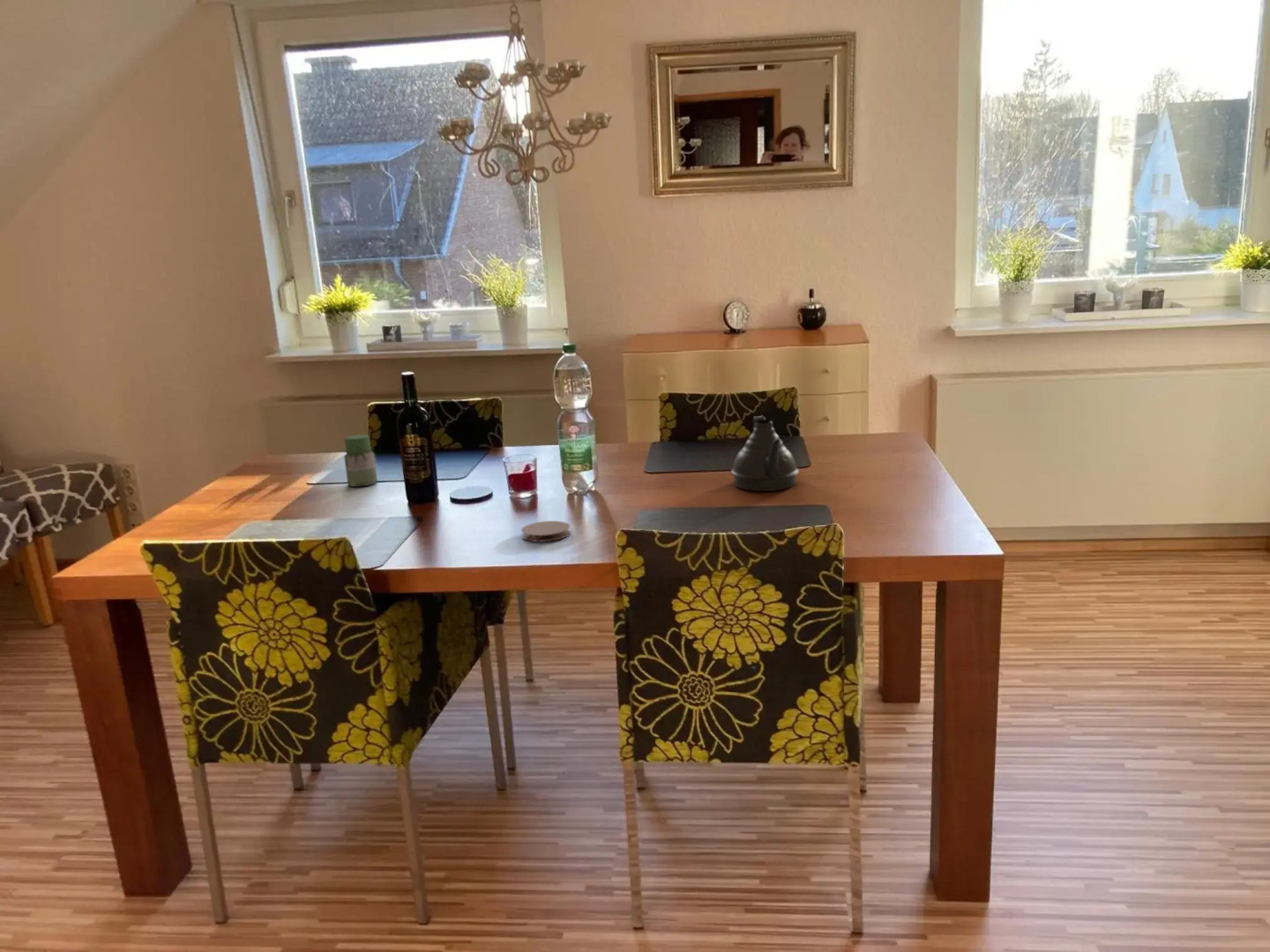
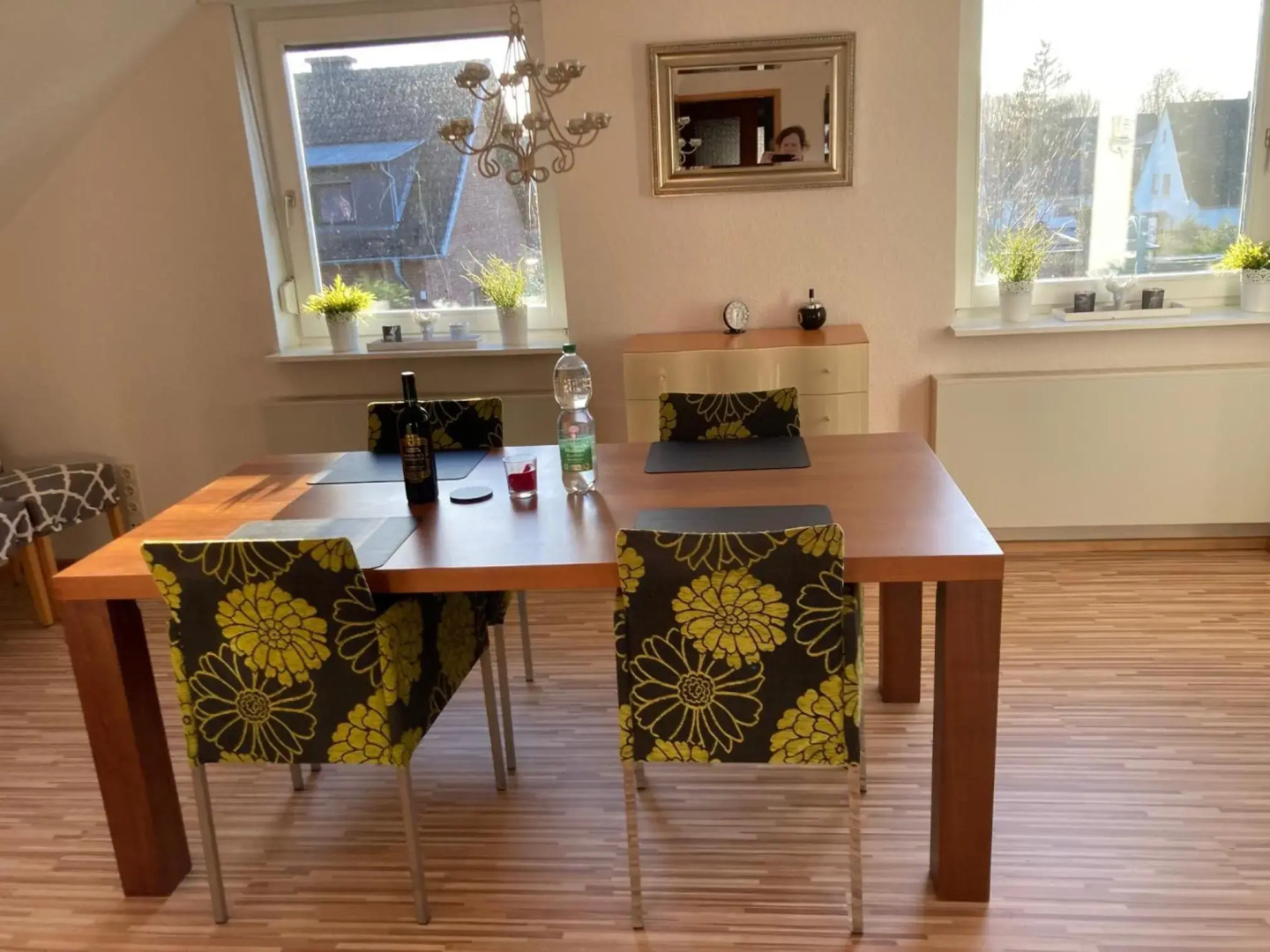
- teapot [730,415,800,492]
- coaster [520,520,571,542]
- jar [343,434,378,487]
